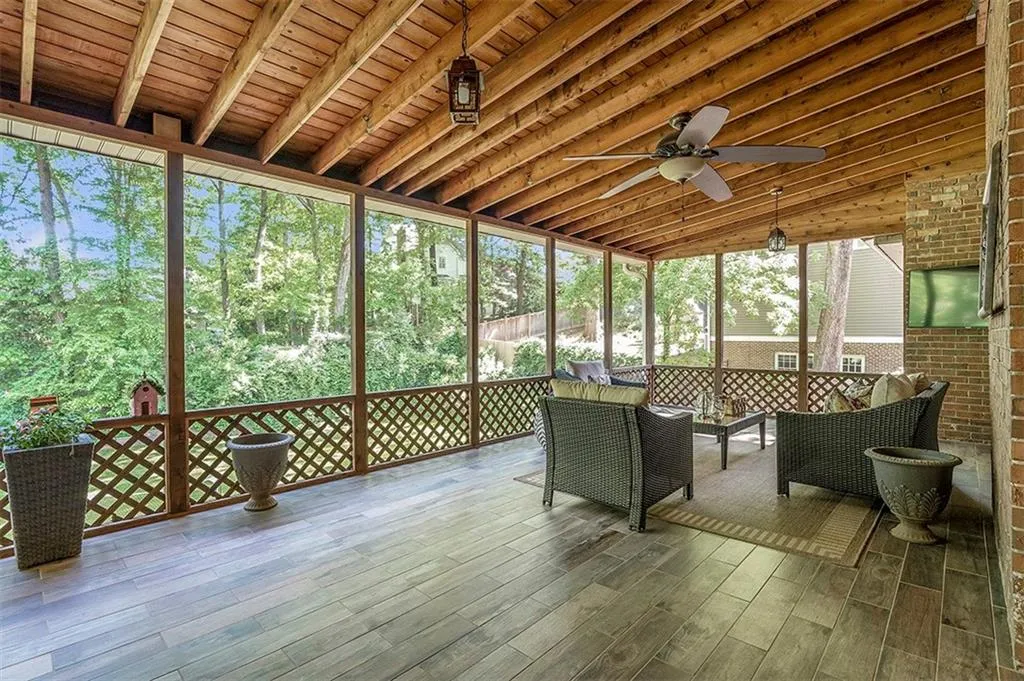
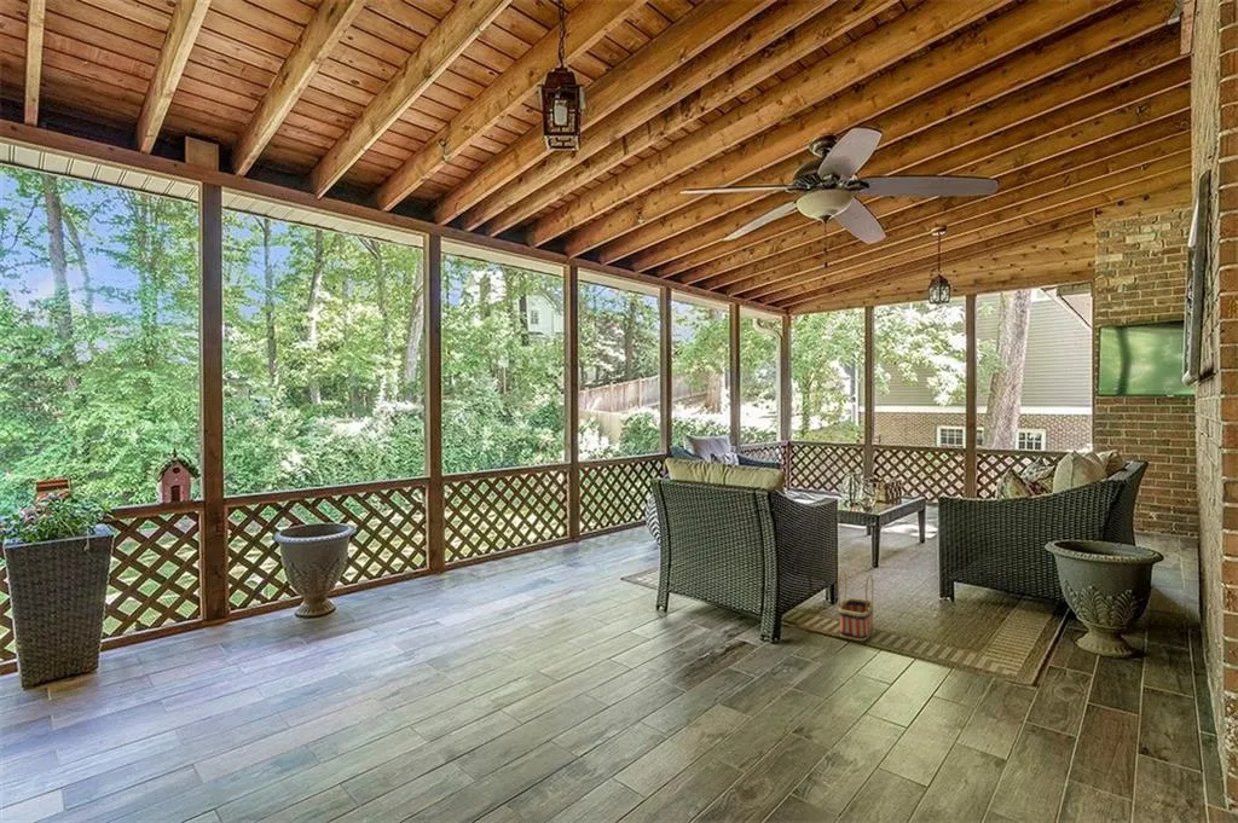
+ basket [837,569,875,642]
